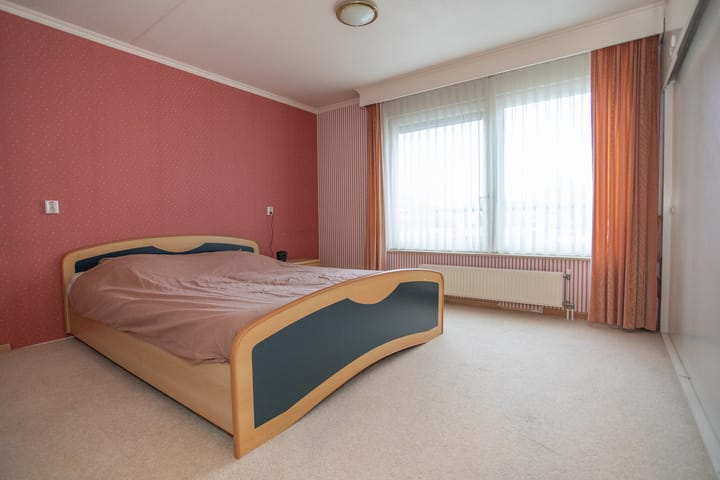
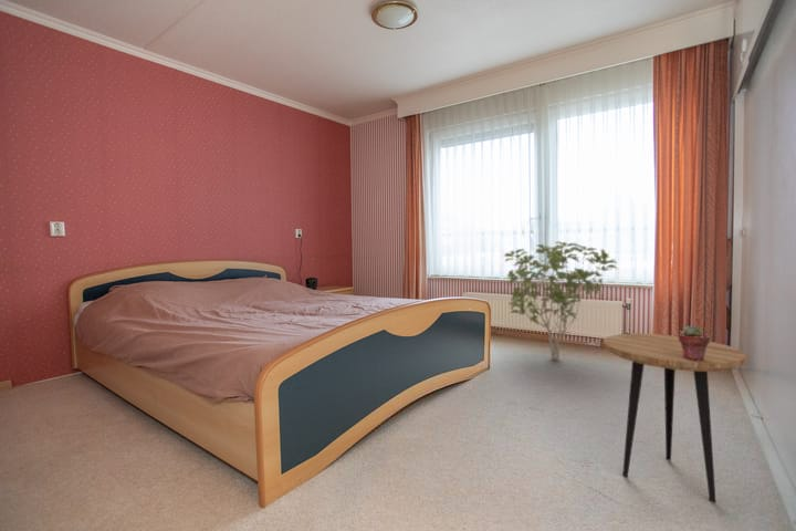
+ side table [603,333,747,503]
+ shrub [503,241,620,361]
+ potted succulent [678,324,711,361]
